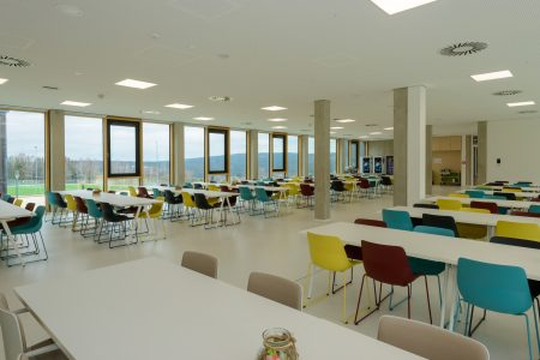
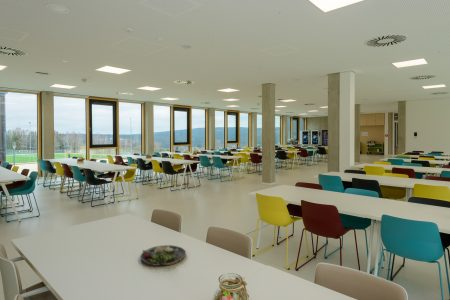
+ dinner plate [139,244,187,267]
